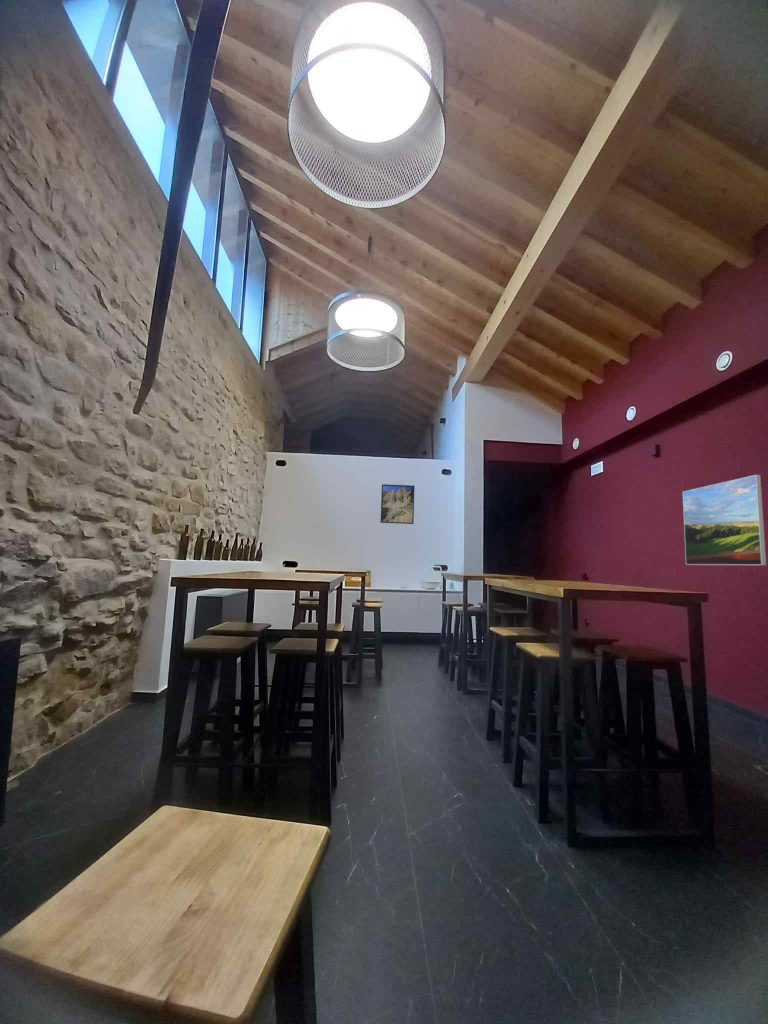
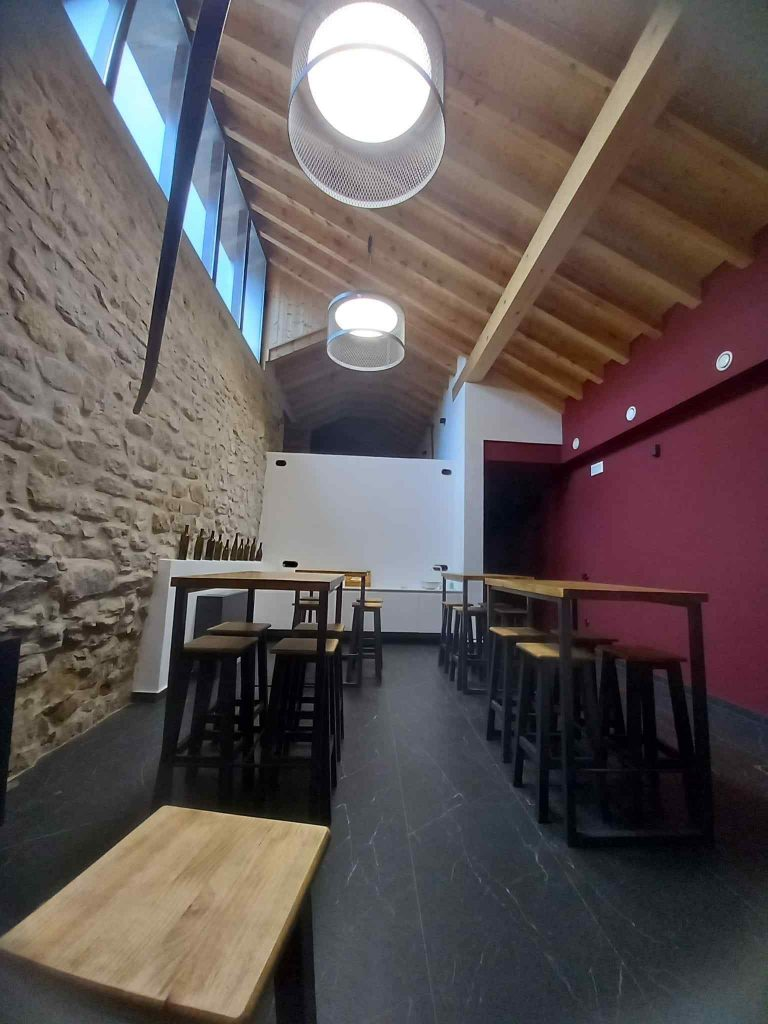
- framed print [380,483,415,525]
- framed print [682,474,768,566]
